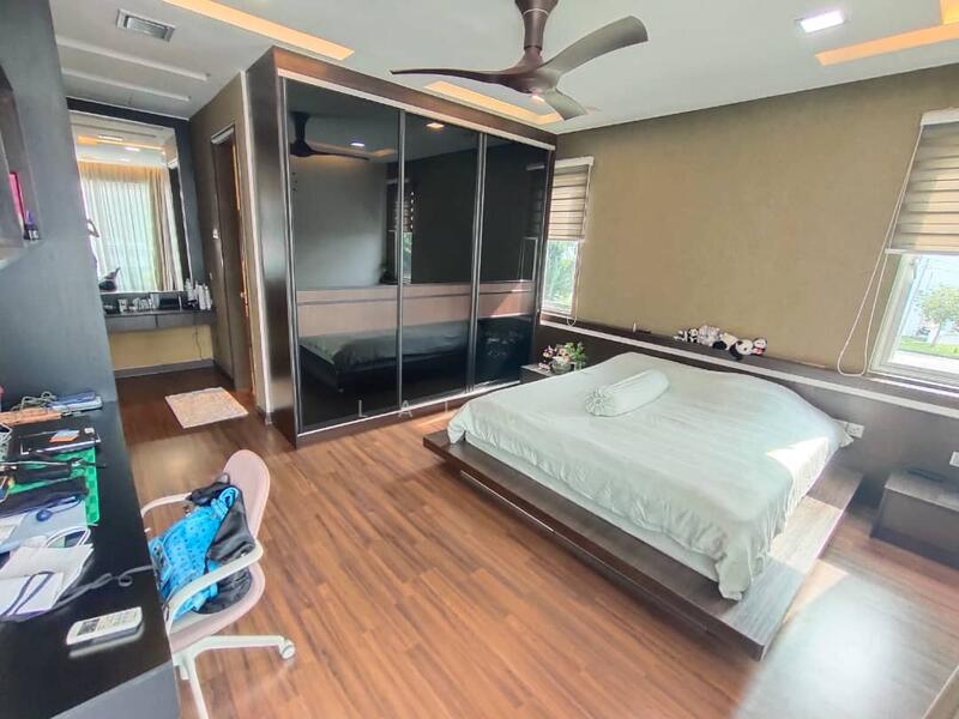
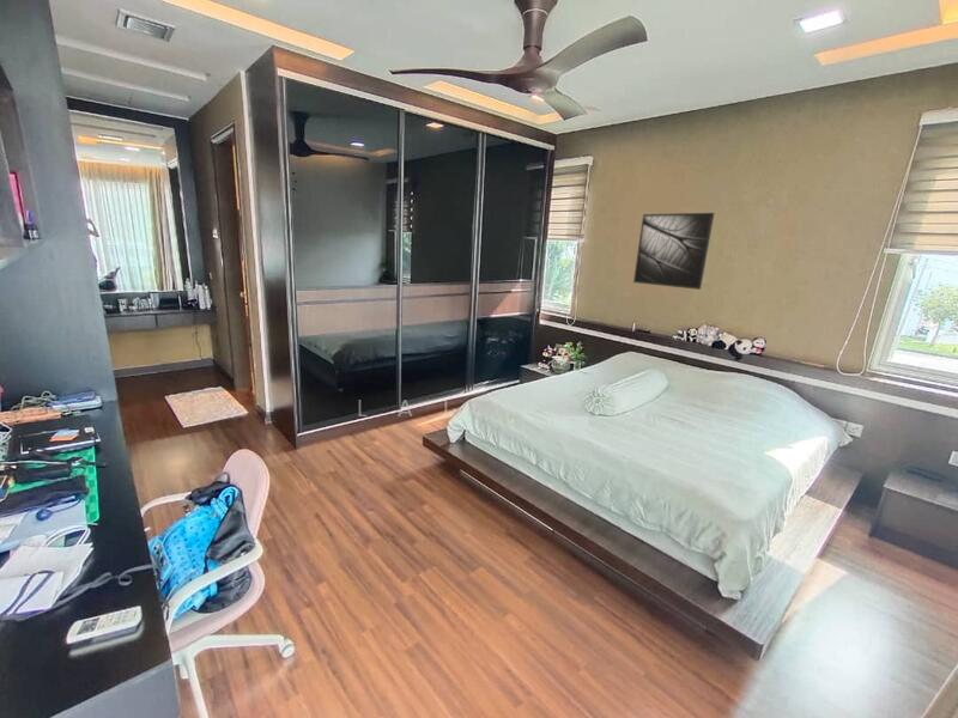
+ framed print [632,212,715,291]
